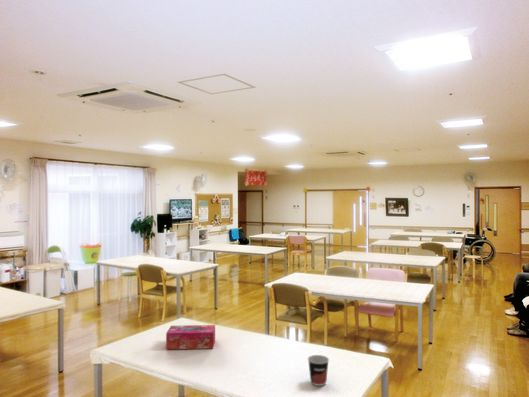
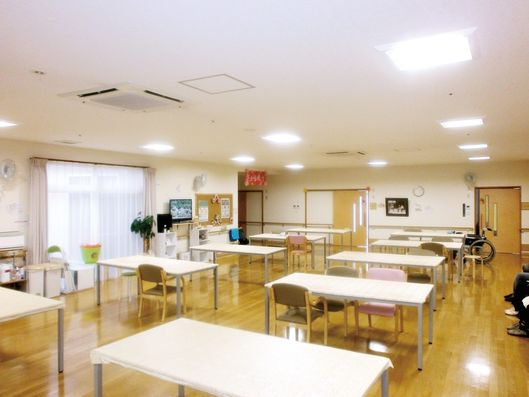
- tissue box [165,324,216,350]
- cup [307,354,330,387]
